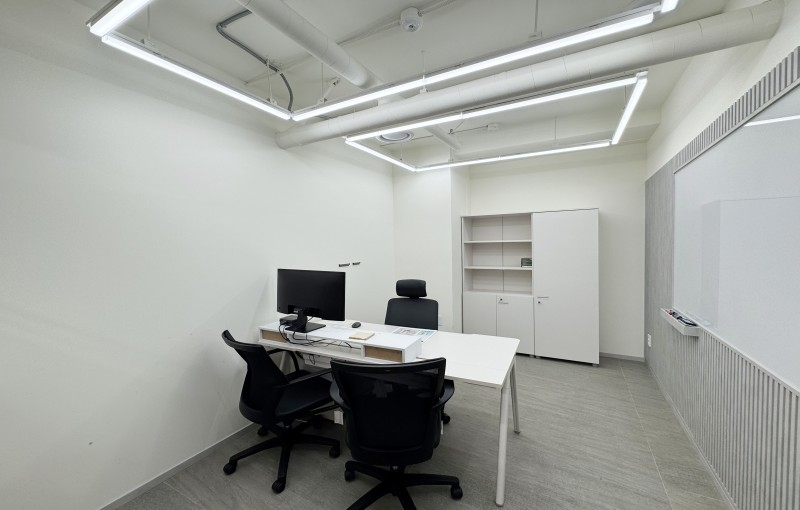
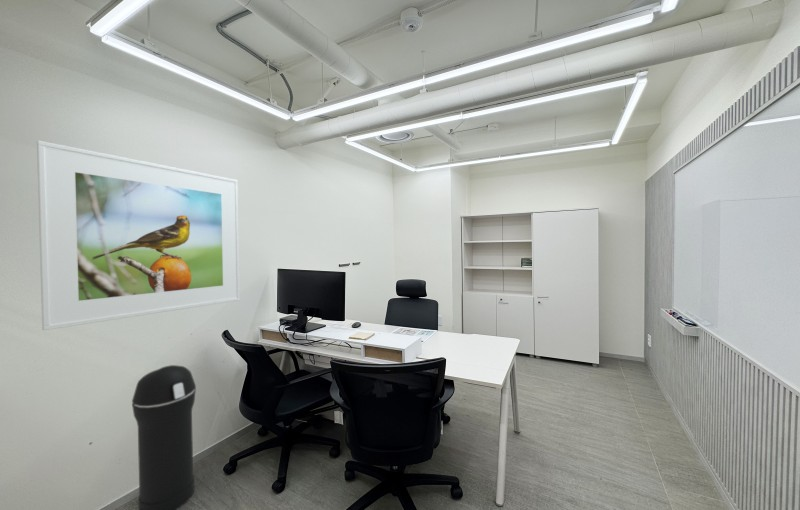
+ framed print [36,139,241,331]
+ trash can [131,364,197,510]
